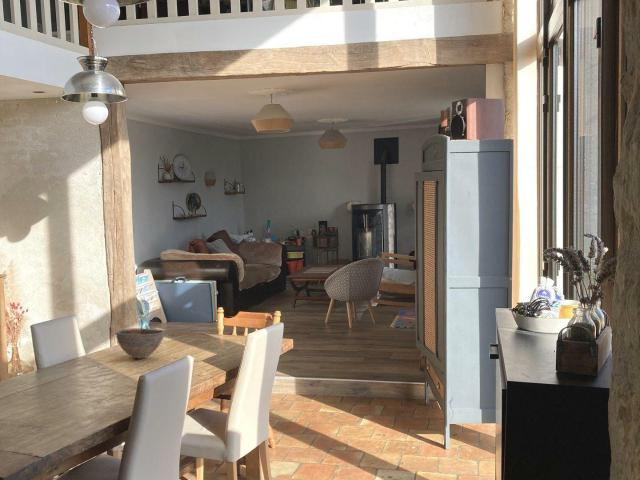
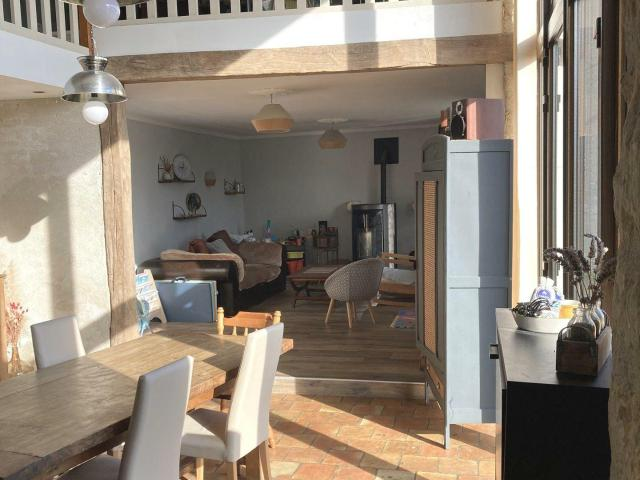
- bowl [115,327,166,360]
